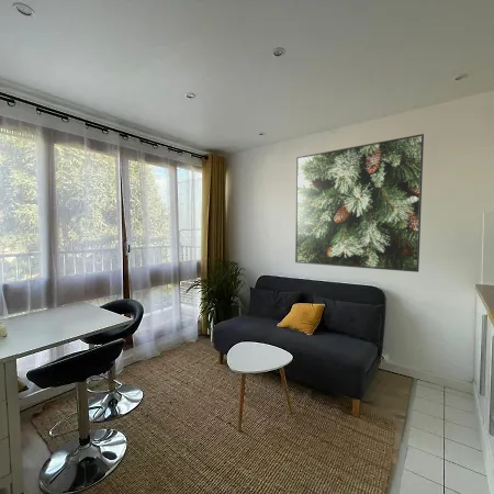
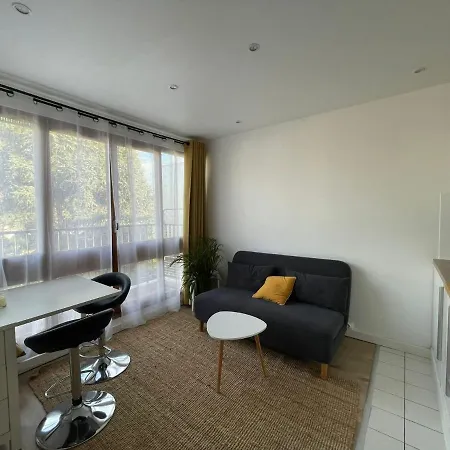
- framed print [294,133,425,273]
